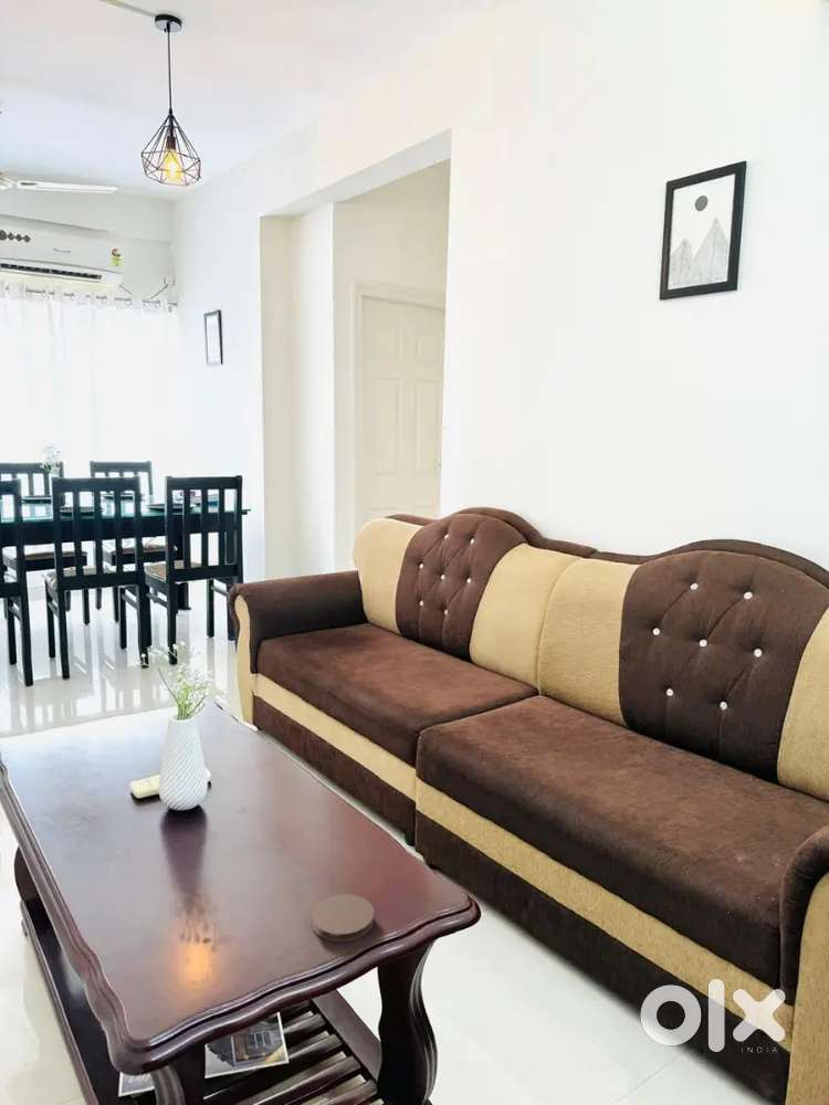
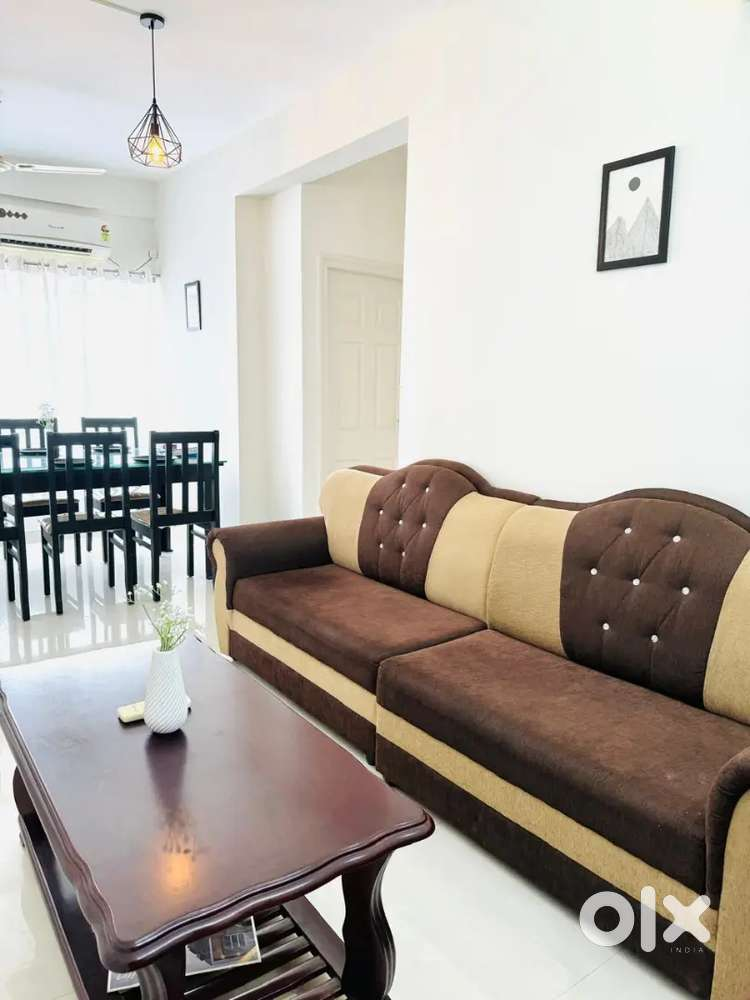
- coaster [311,893,375,944]
